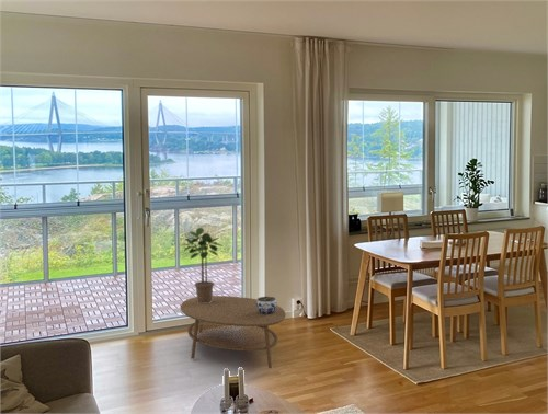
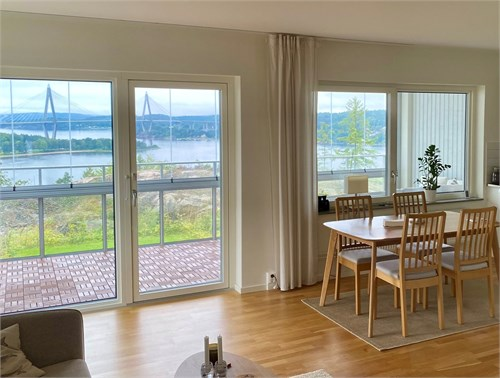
- jar [256,296,277,314]
- coffee table [180,295,286,369]
- potted plant [180,227,224,303]
